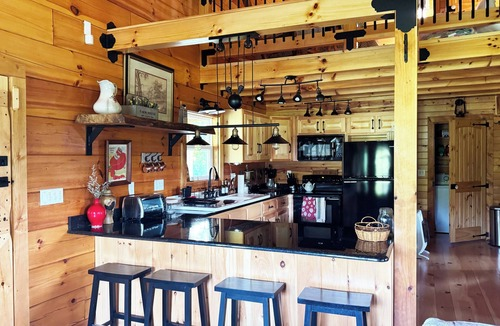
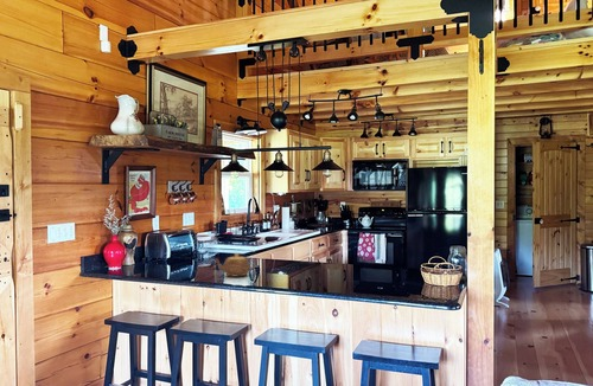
+ teapot [212,252,259,278]
